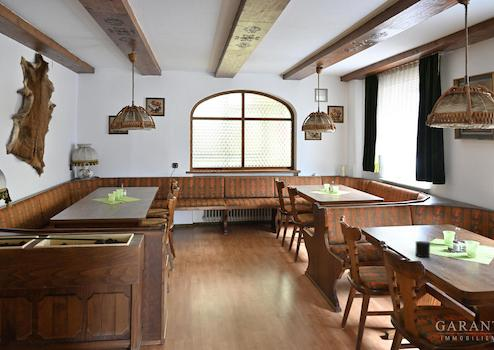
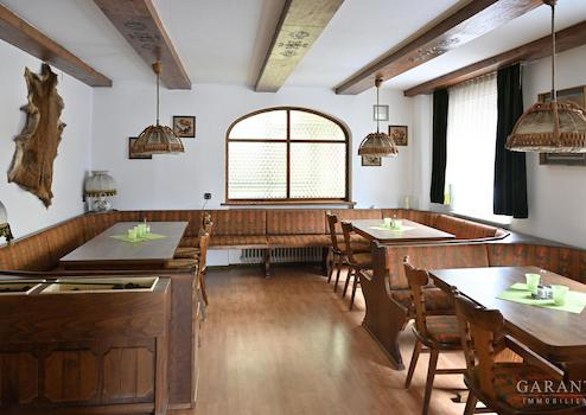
- candle [414,236,432,258]
